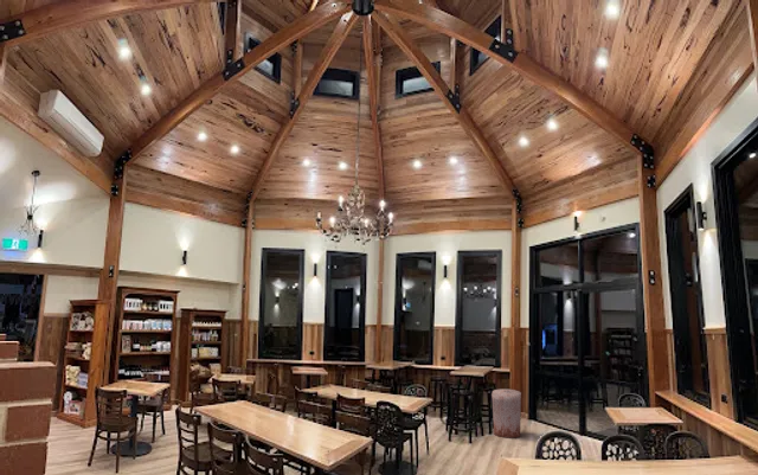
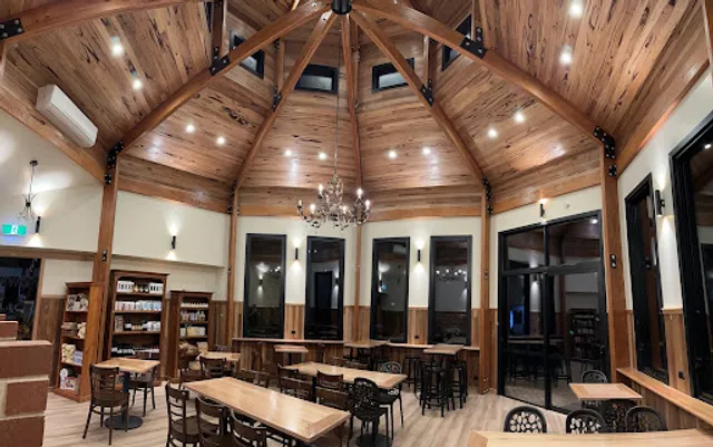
- trash can [490,387,522,439]
